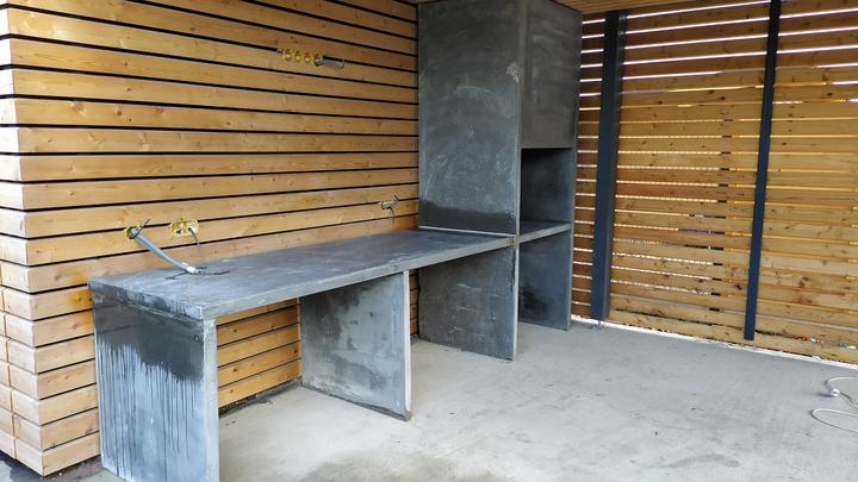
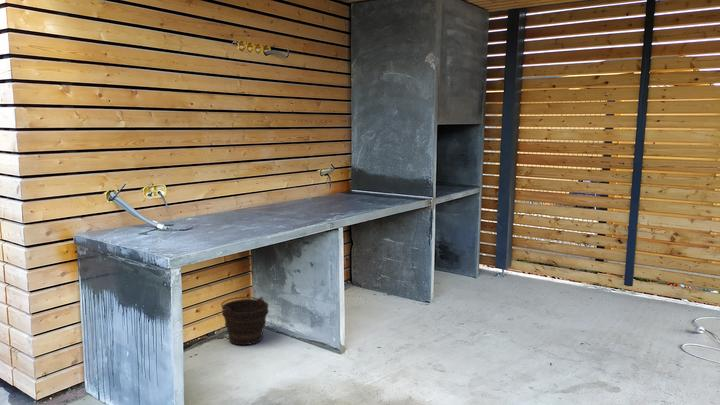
+ bucket [220,296,270,346]
